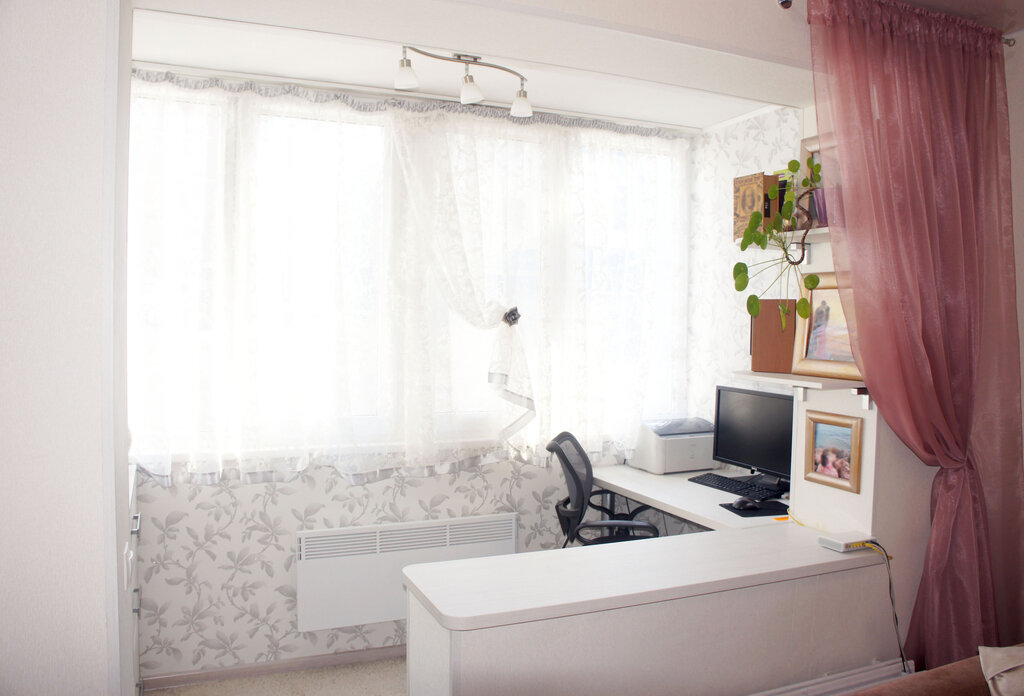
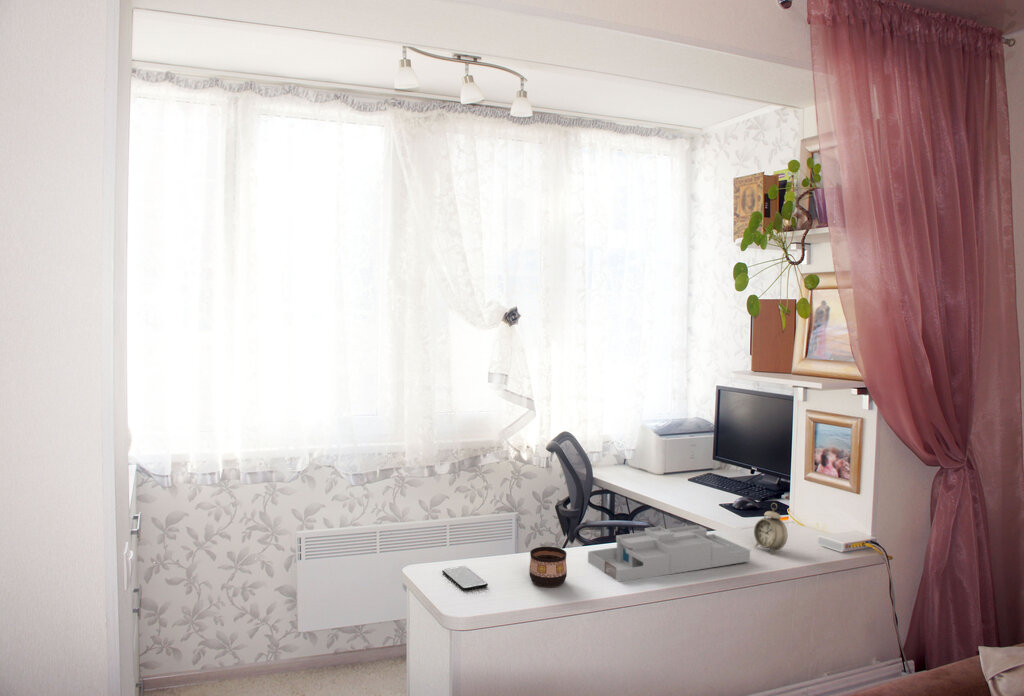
+ desk organizer [587,524,751,583]
+ alarm clock [753,502,788,555]
+ smartphone [441,565,489,591]
+ cup [528,546,568,588]
